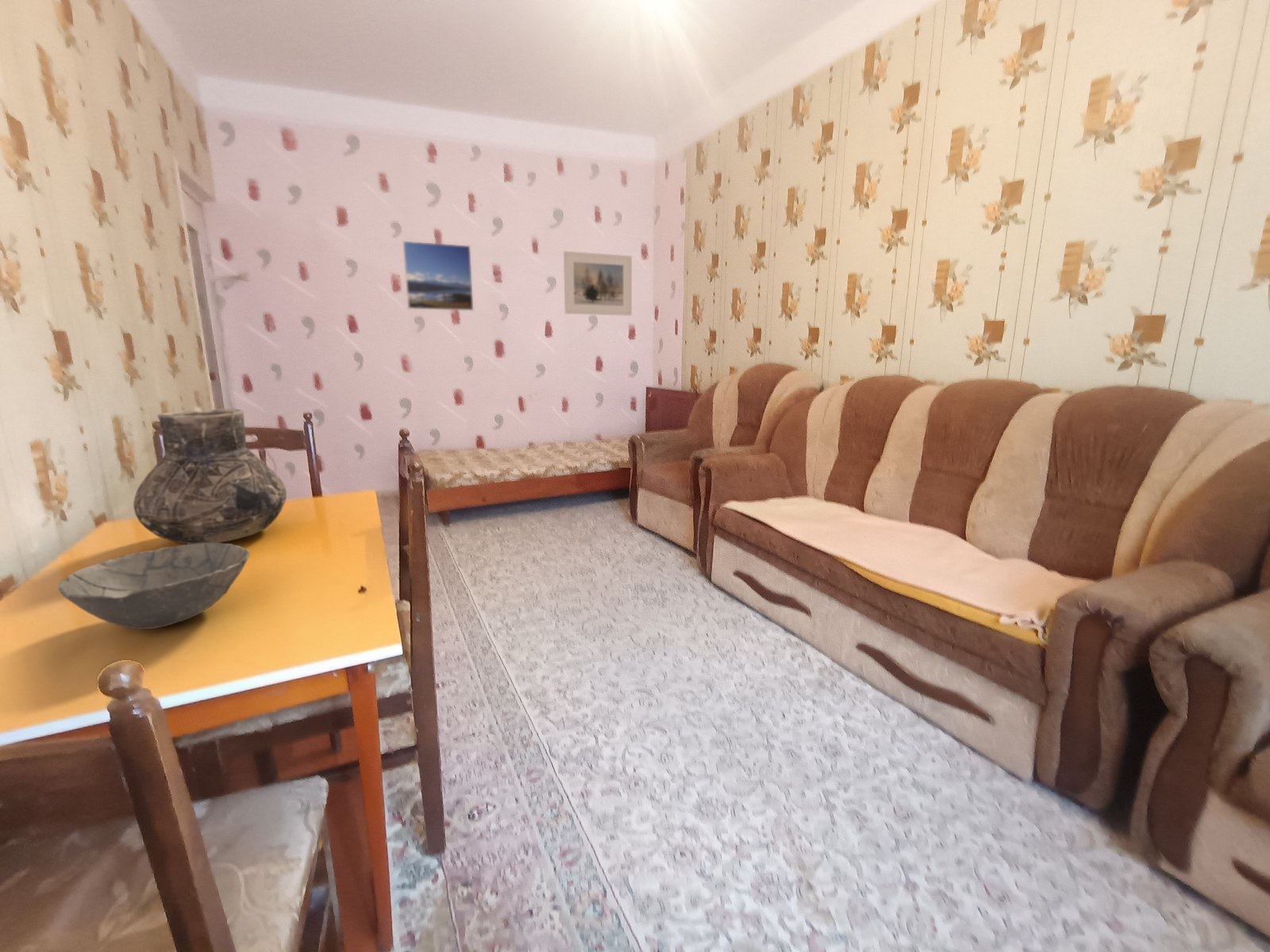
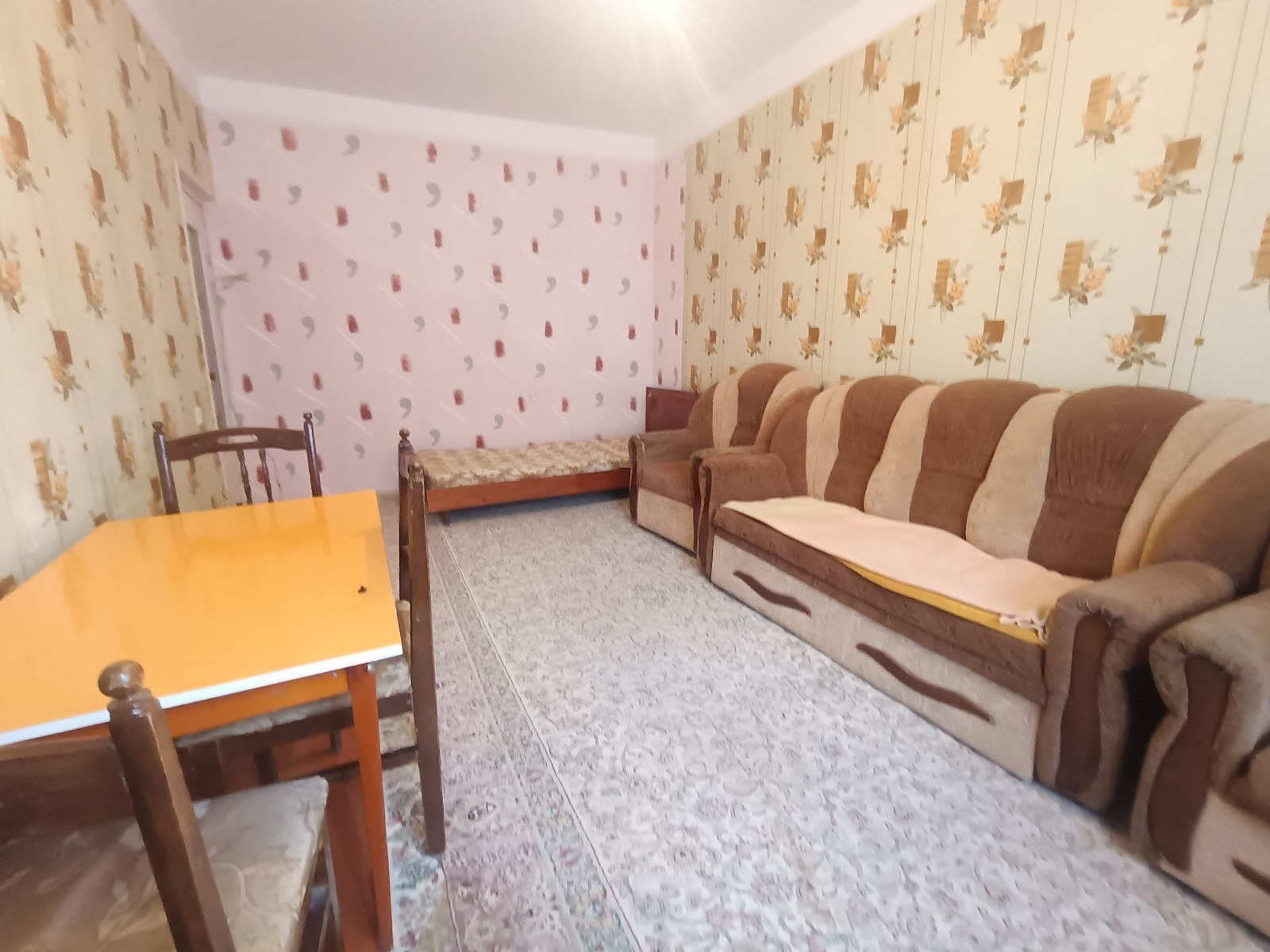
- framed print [563,251,633,317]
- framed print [402,240,474,312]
- vase [133,408,287,544]
- bowl [57,543,250,630]
